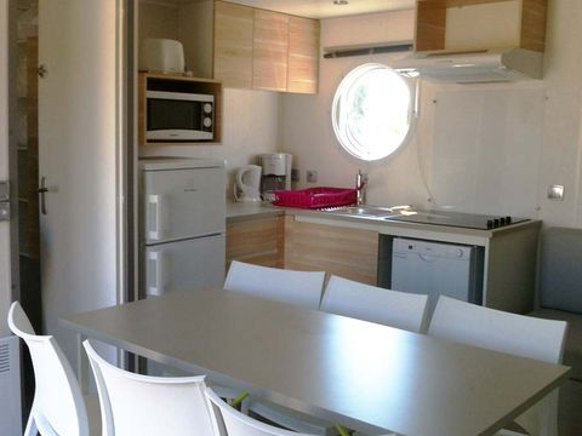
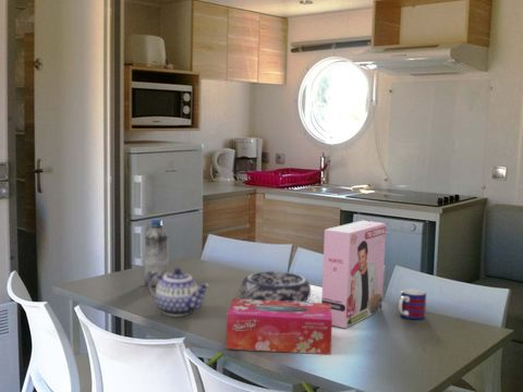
+ cereal box [320,220,387,329]
+ tissue box [226,298,332,355]
+ decorative bowl [239,270,312,303]
+ water bottle [144,218,169,287]
+ mug [398,287,427,320]
+ teapot [146,267,210,318]
